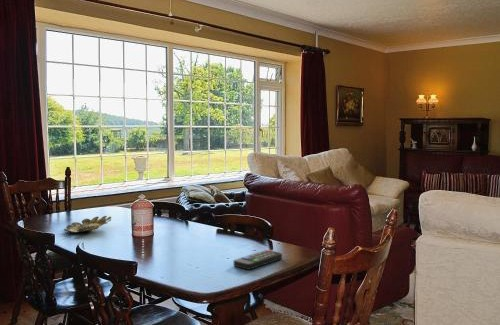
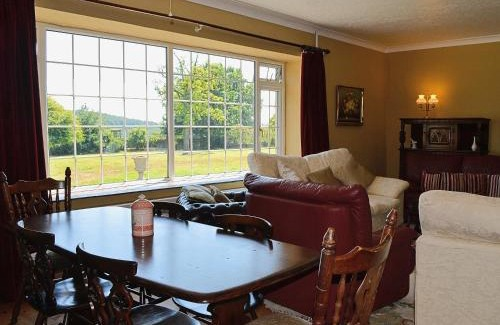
- remote control [233,249,283,271]
- bowl [63,215,112,234]
